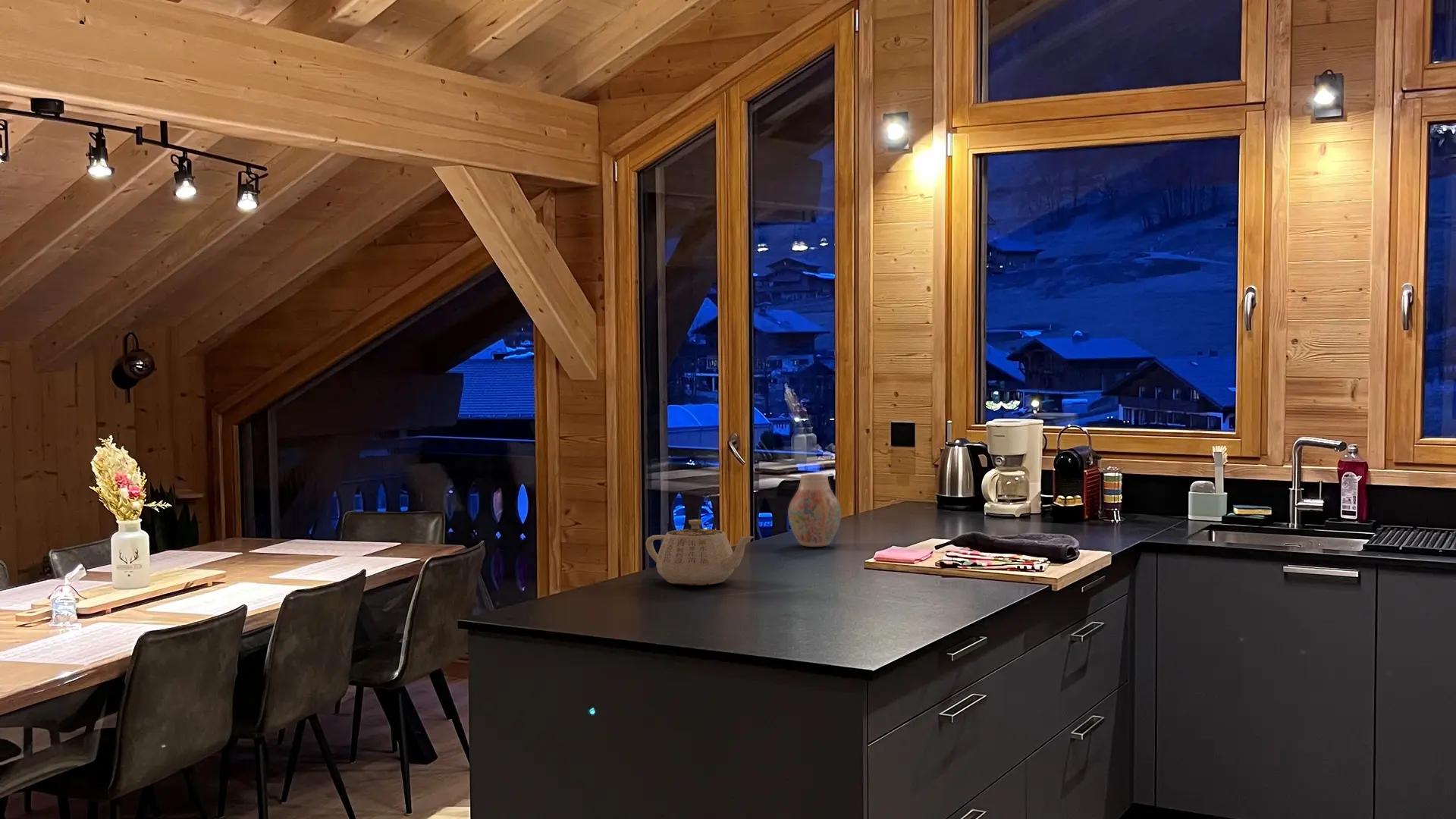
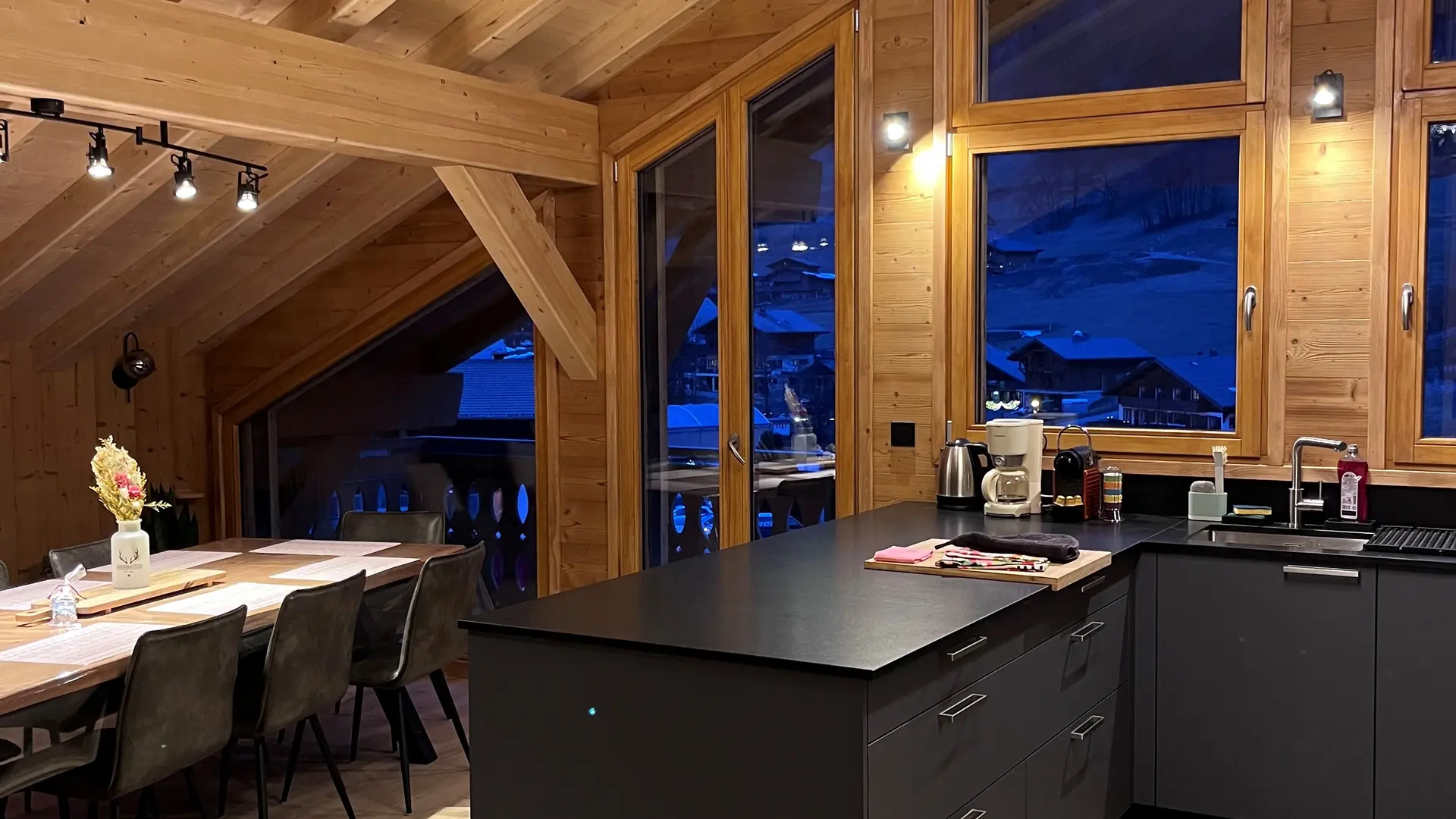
- teapot [645,519,755,586]
- vase [787,473,842,548]
